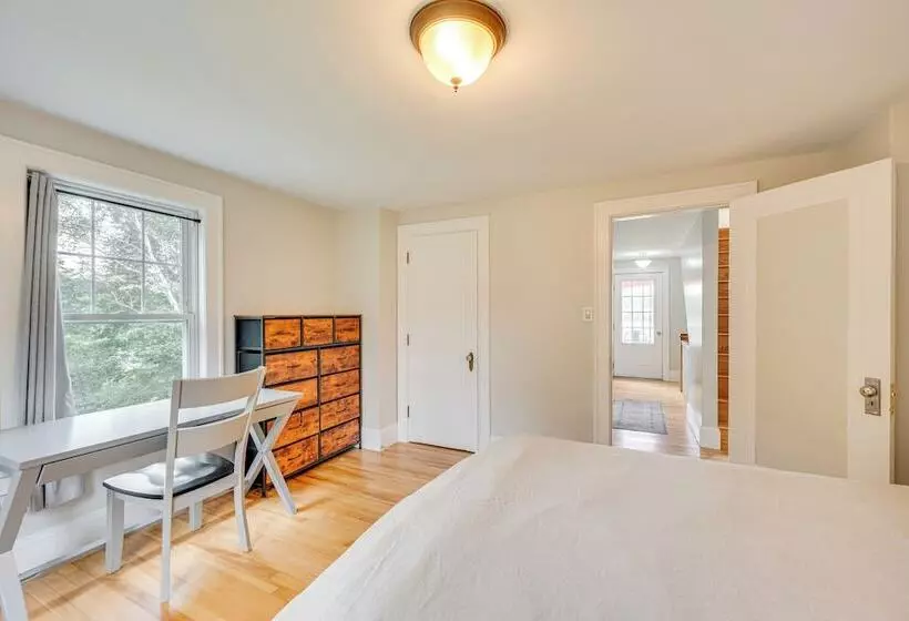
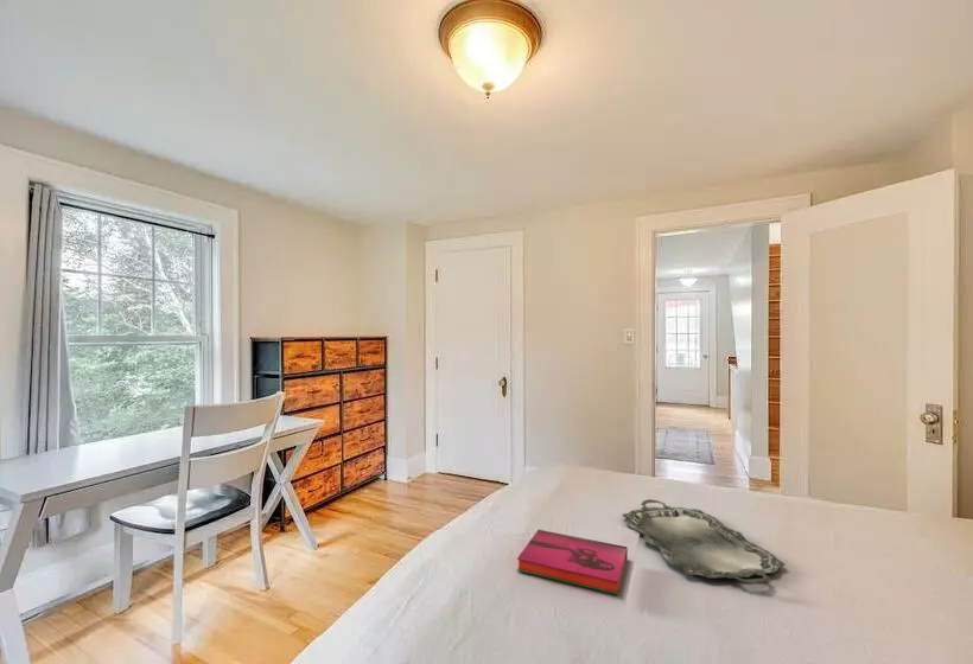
+ hardback book [516,529,629,596]
+ serving tray [621,498,786,586]
